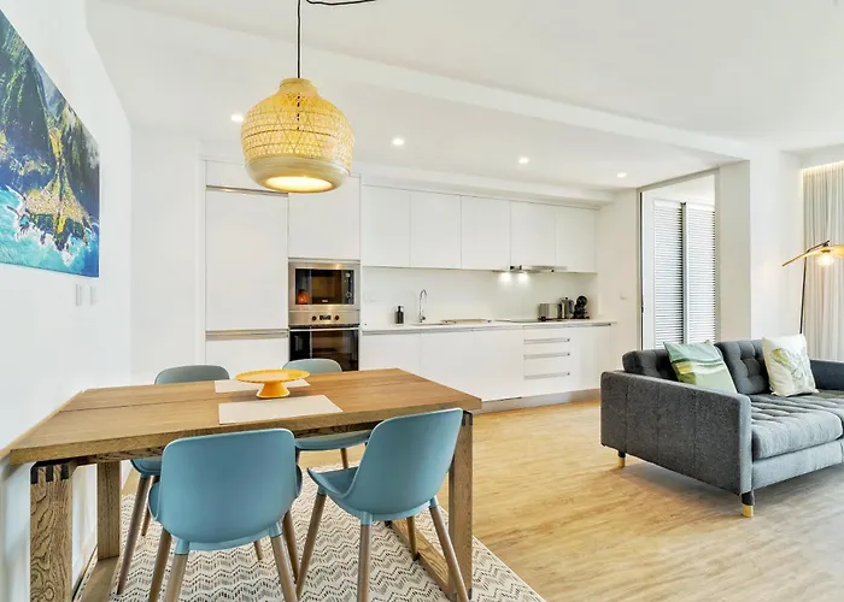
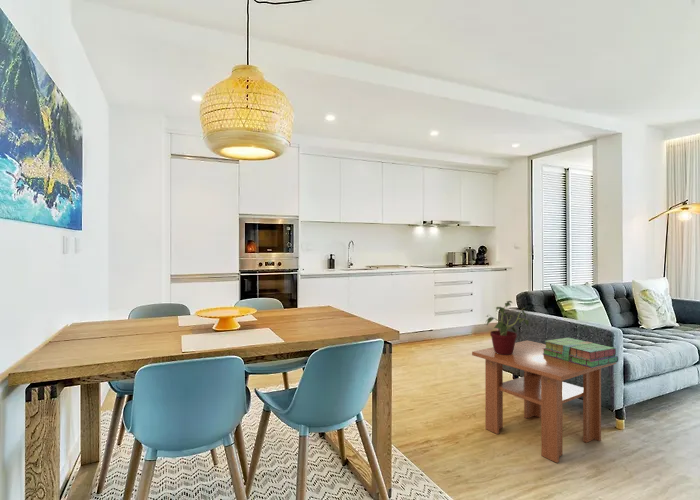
+ stack of books [542,337,619,368]
+ potted plant [484,300,530,355]
+ coffee table [471,339,617,464]
